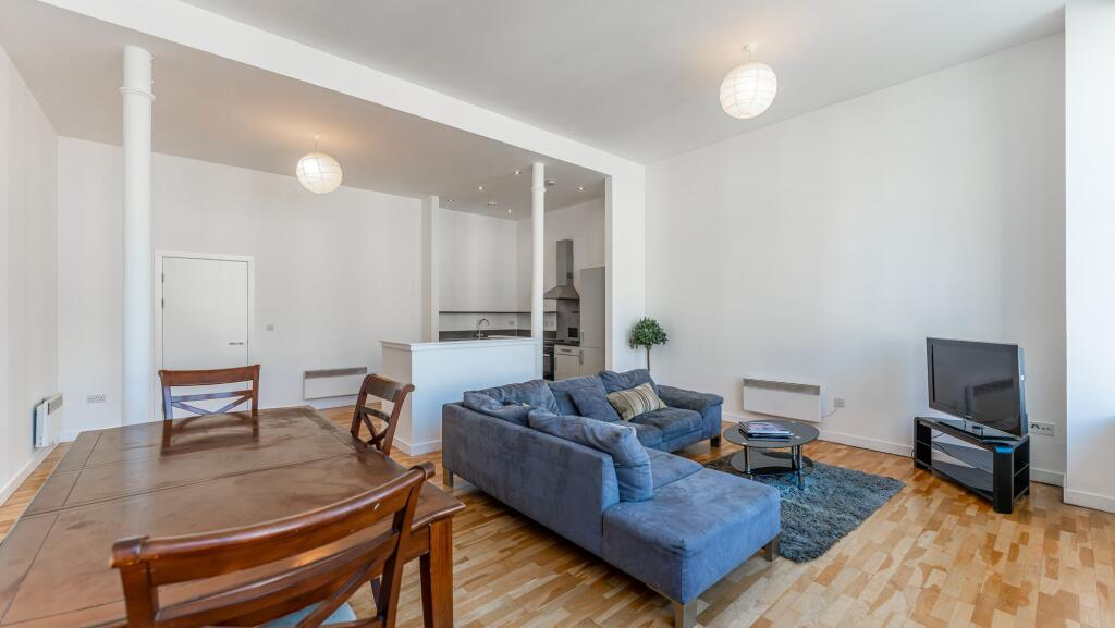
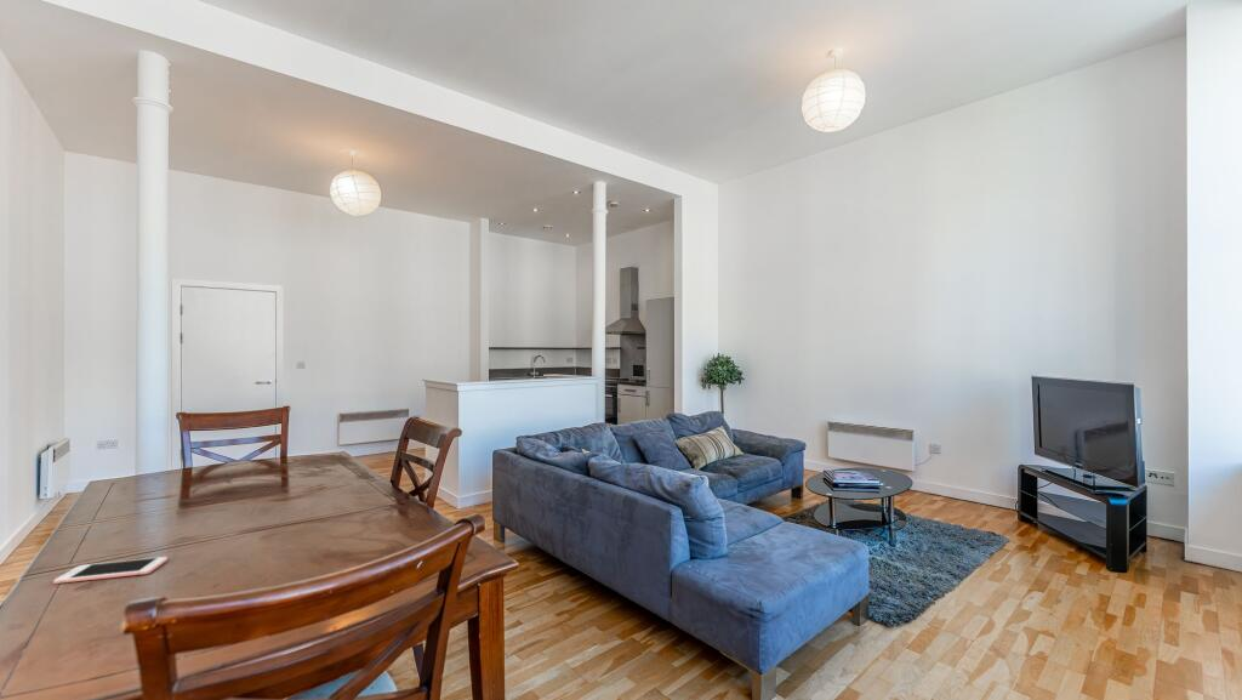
+ cell phone [52,556,169,585]
